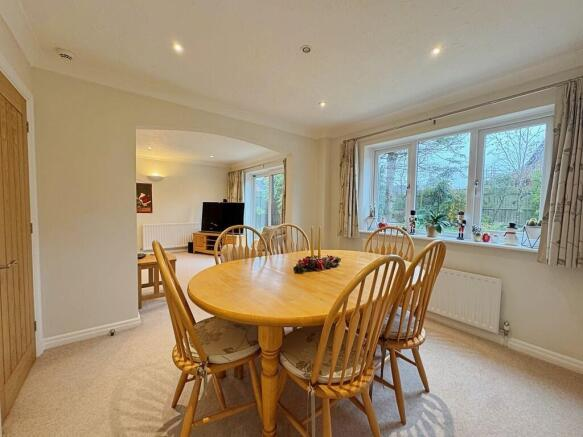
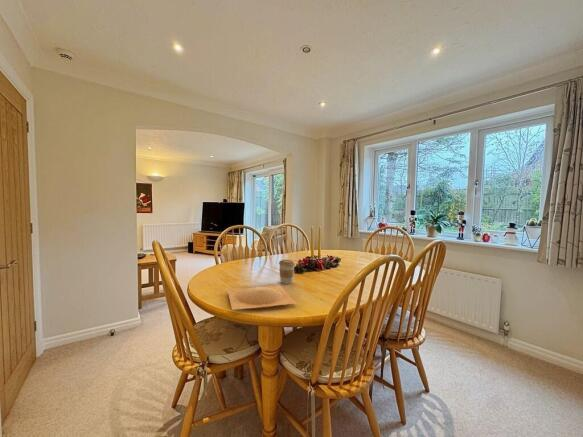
+ coffee cup [278,259,296,285]
+ plate [226,285,297,311]
